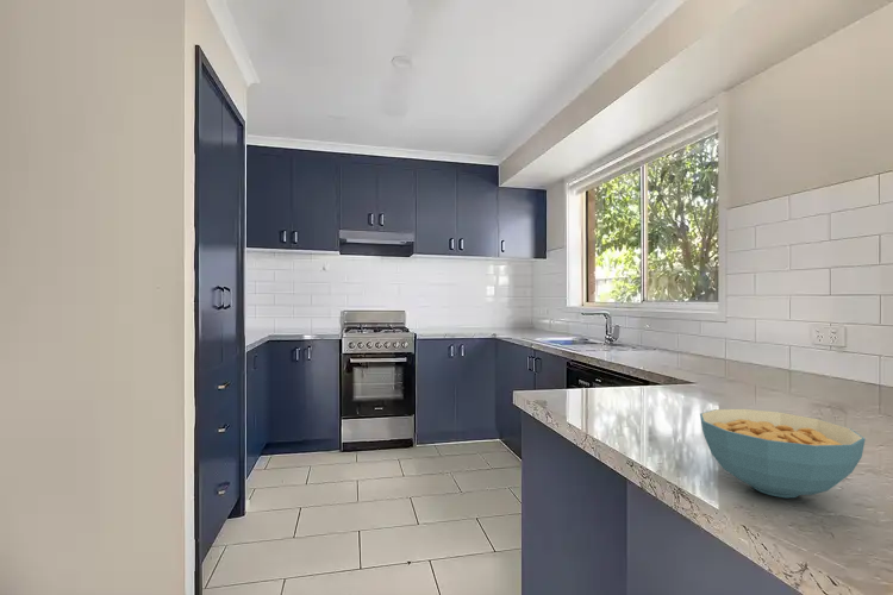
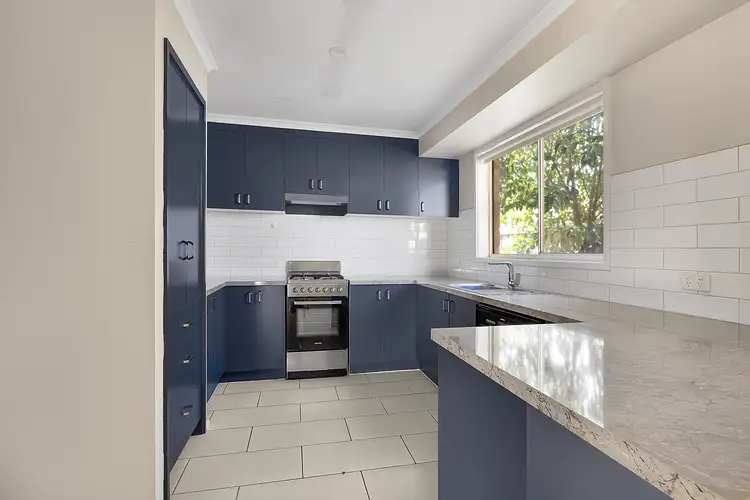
- cereal bowl [699,408,866,499]
